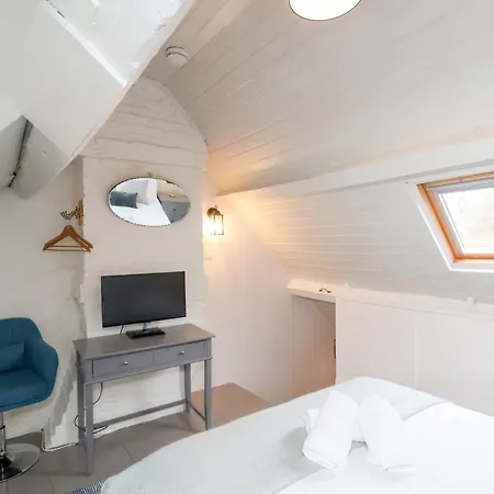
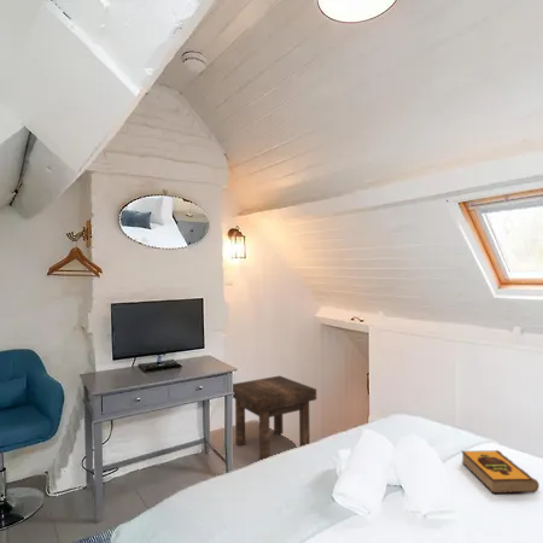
+ stool [232,374,317,461]
+ hardback book [460,449,541,495]
